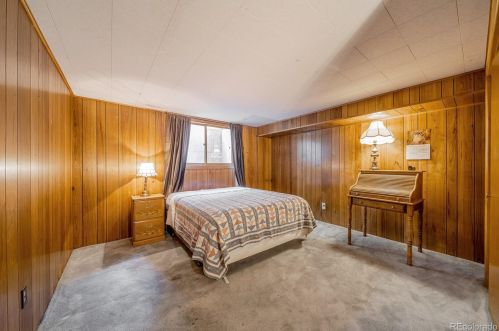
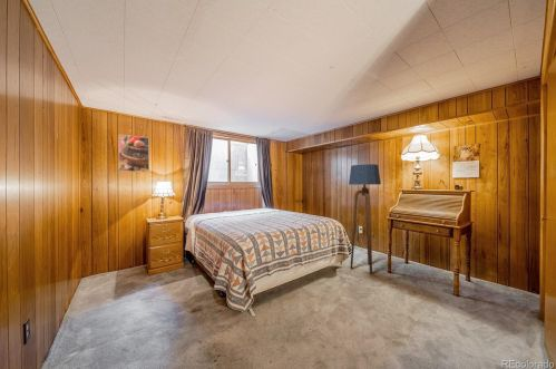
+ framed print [118,134,150,173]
+ floor lamp [348,163,382,275]
